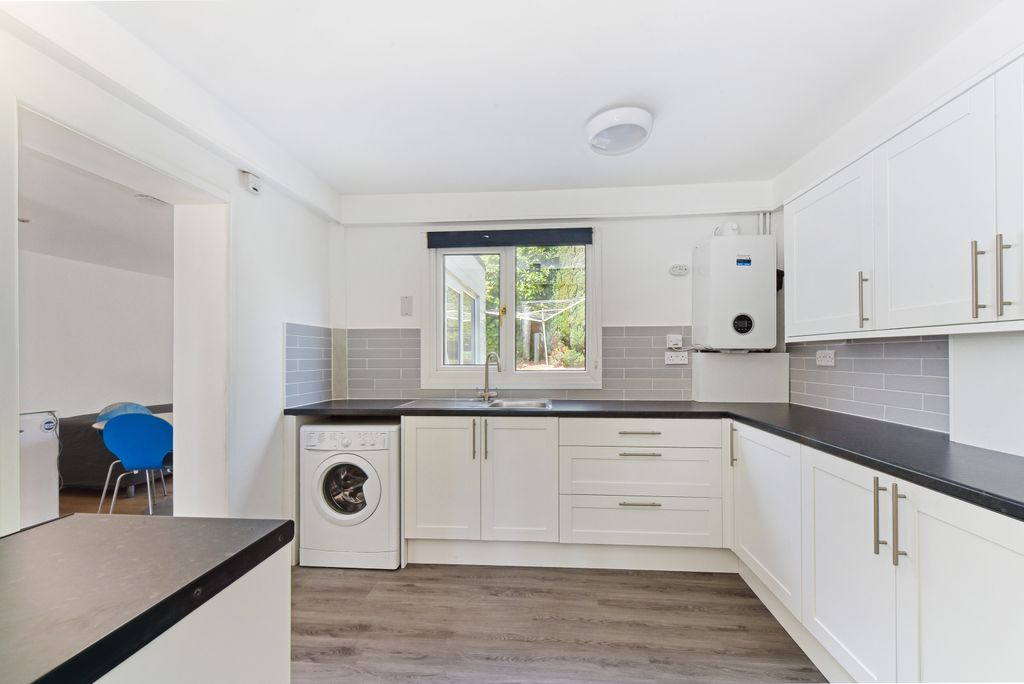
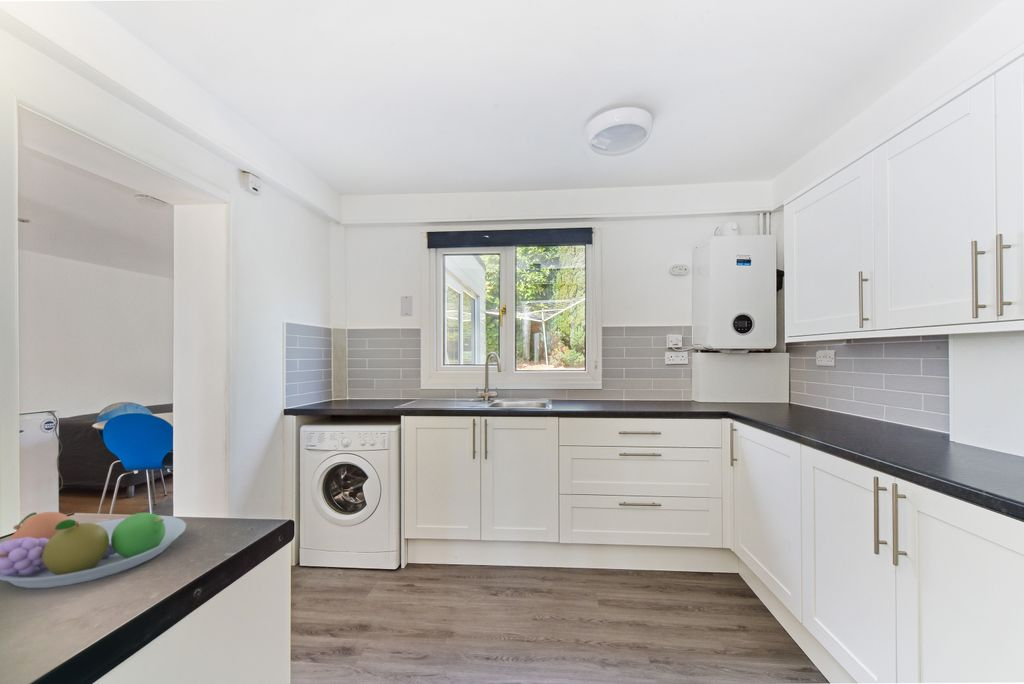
+ fruit bowl [0,511,187,589]
